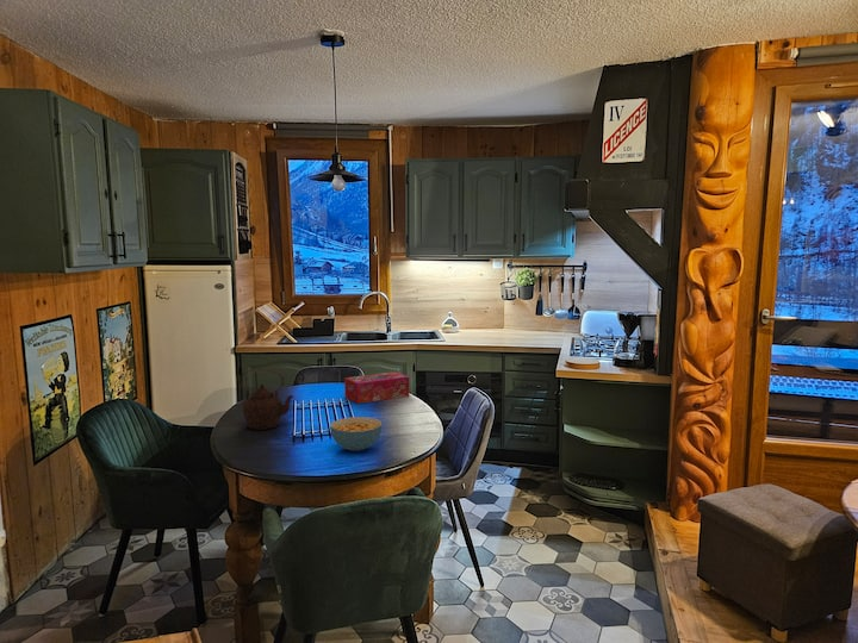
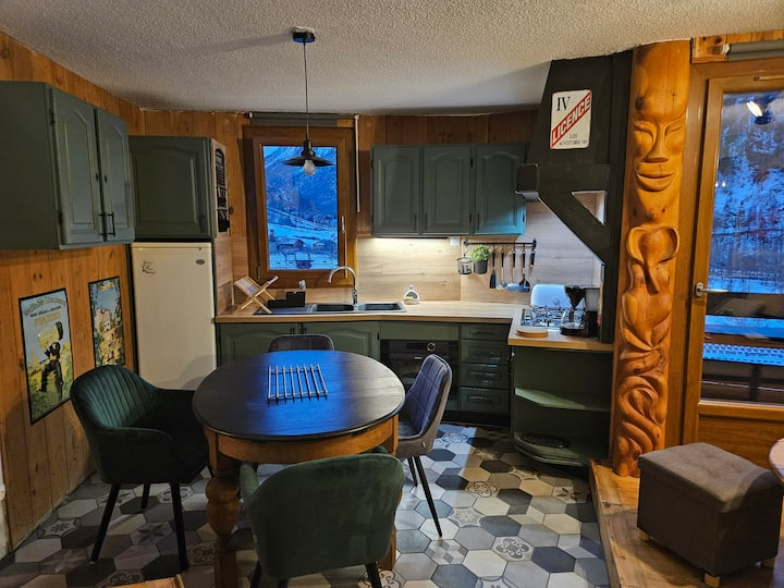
- tissue box [343,370,410,405]
- teapot [238,368,296,431]
- cereal bowl [329,416,384,452]
